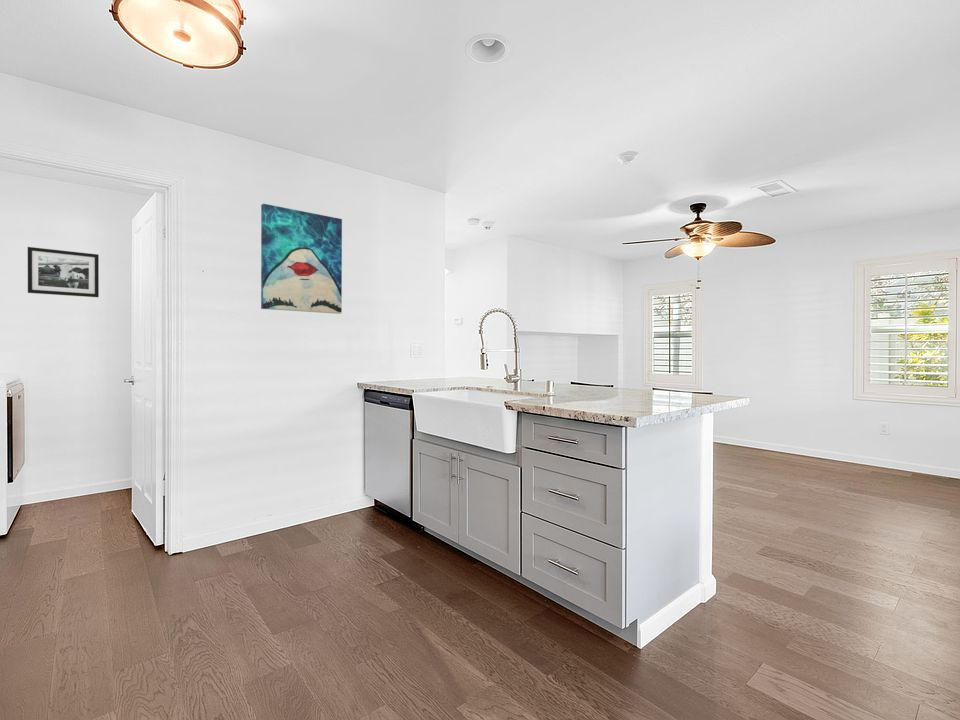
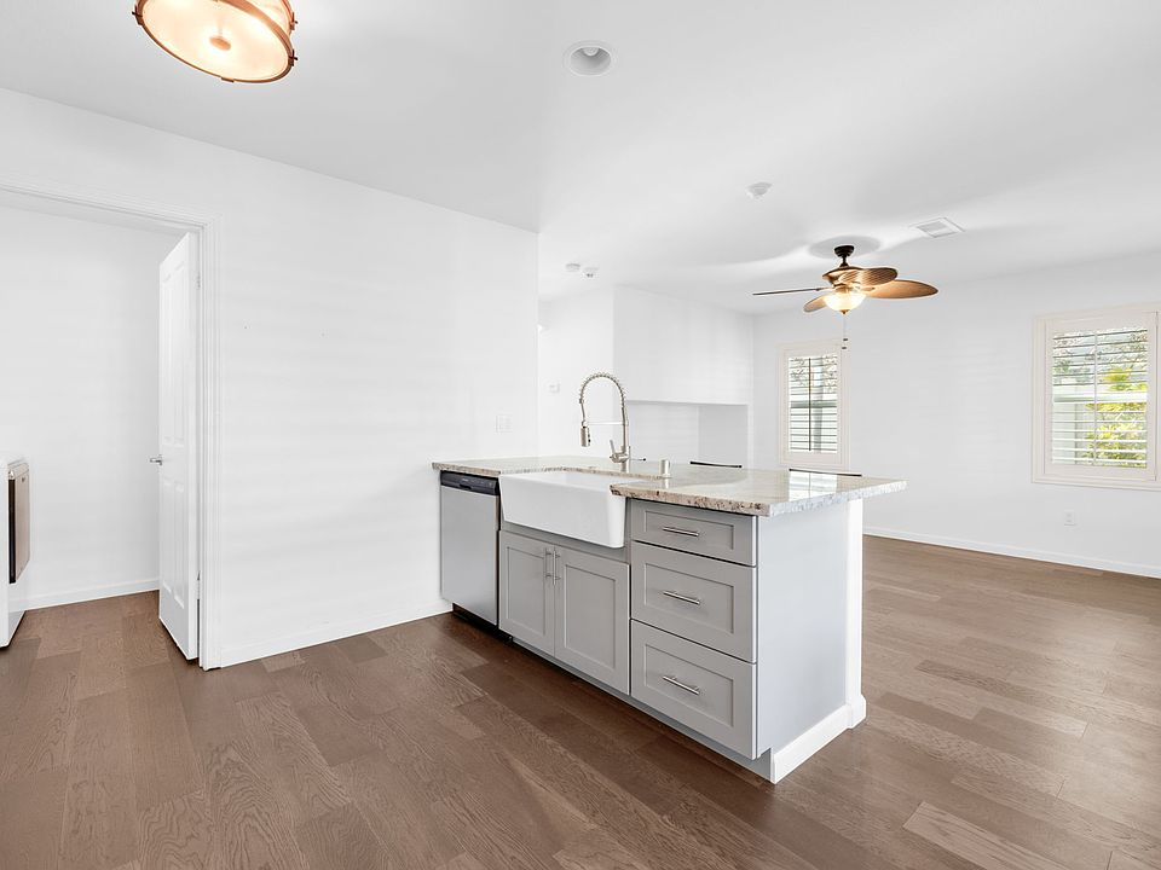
- wall art [260,203,343,315]
- picture frame [27,246,100,298]
